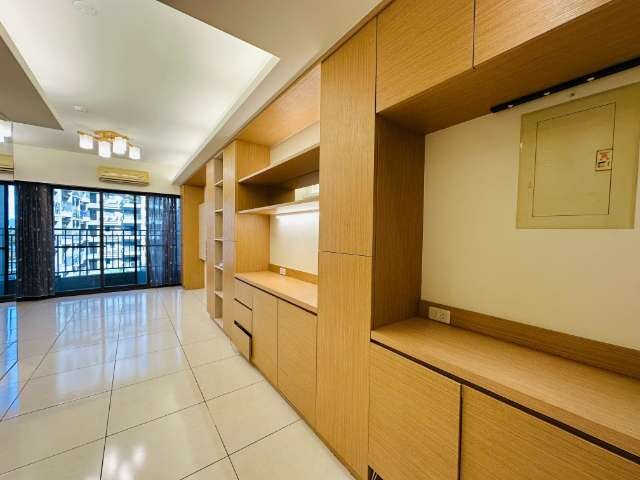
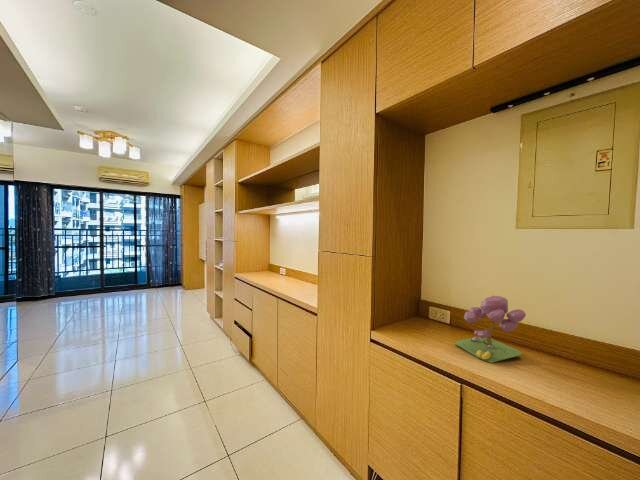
+ plant [455,294,527,364]
